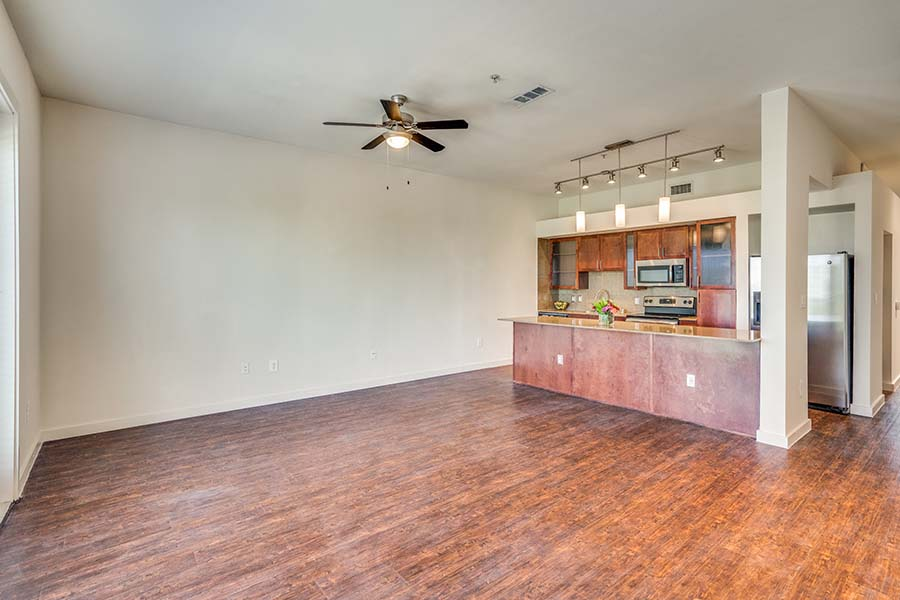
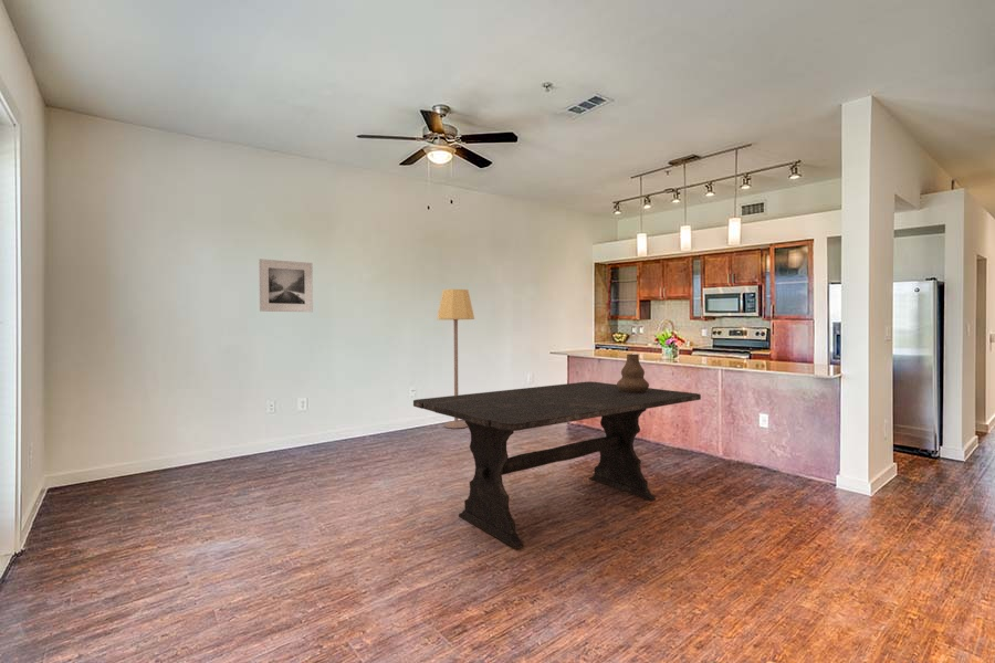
+ vase [616,354,650,392]
+ lamp [436,288,475,430]
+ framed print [258,257,314,313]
+ dining table [412,380,702,549]
